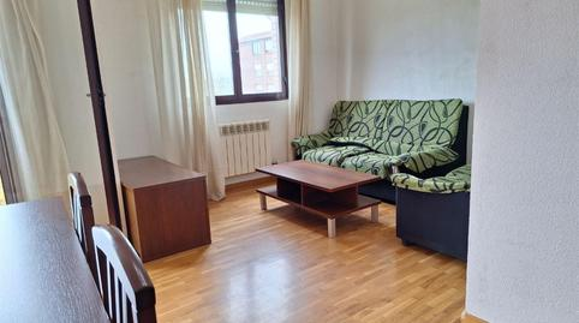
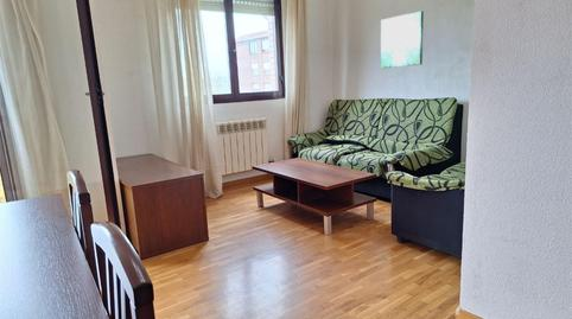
+ wall art [380,9,425,69]
